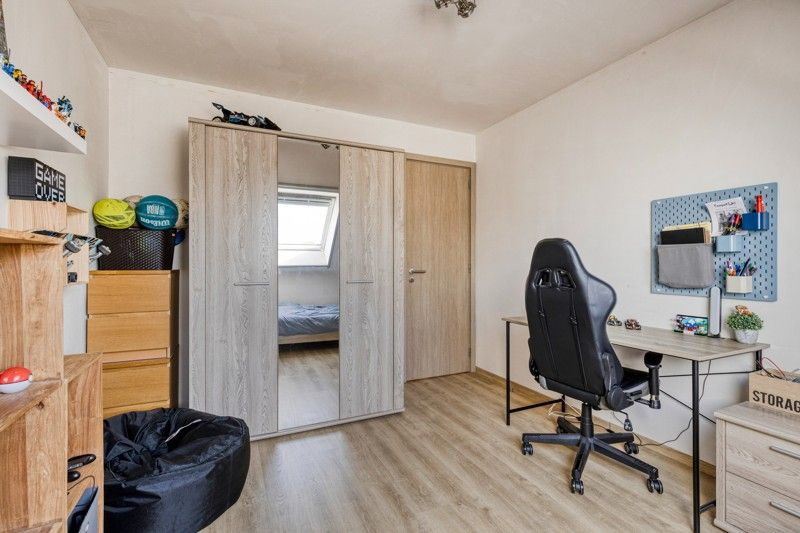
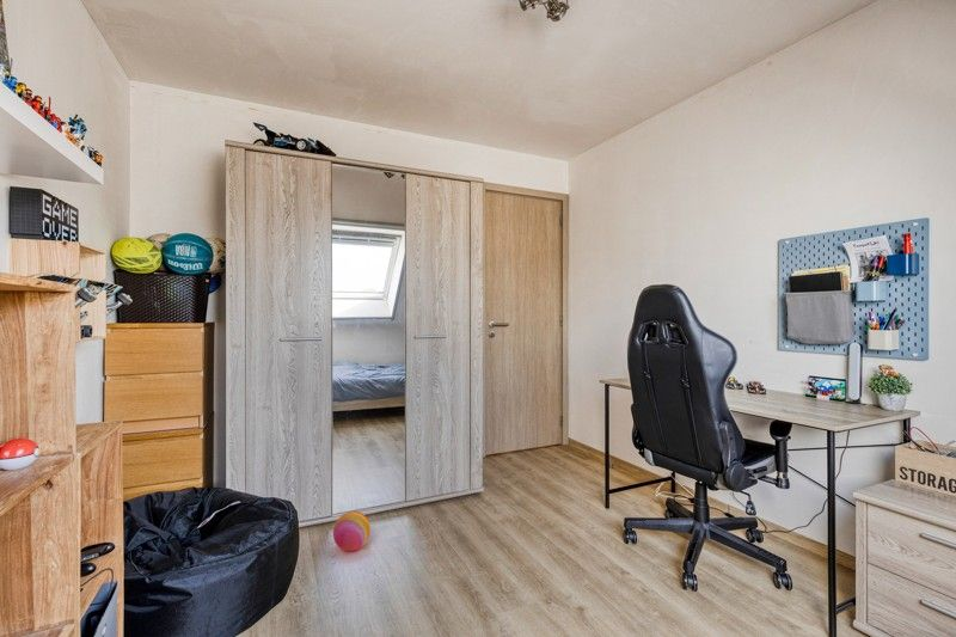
+ ball [332,510,372,552]
